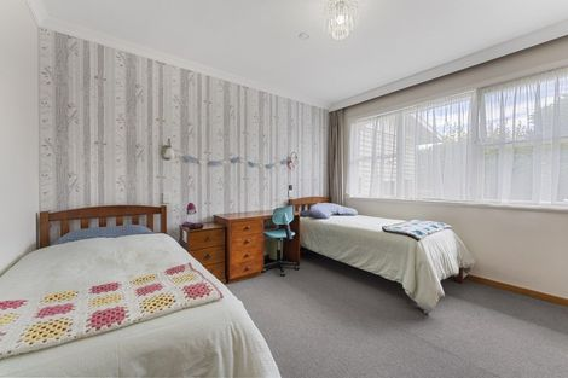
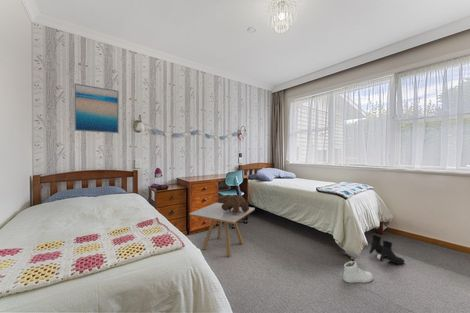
+ boots [369,234,406,265]
+ side table [188,202,256,258]
+ teddy bear [217,194,249,214]
+ wall art [73,82,120,134]
+ sneaker [342,260,374,284]
